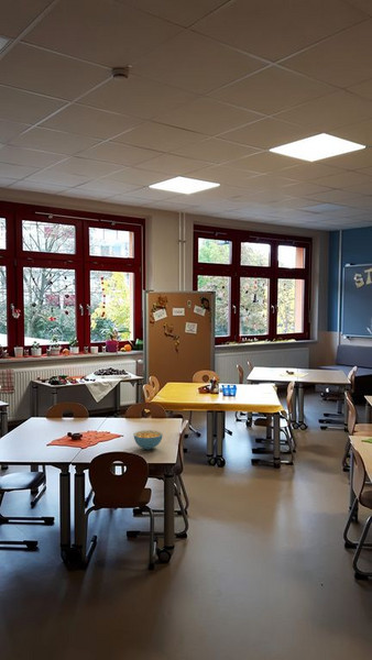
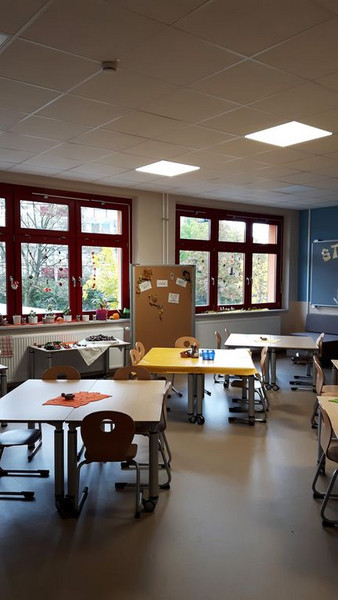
- cereal bowl [132,429,164,450]
